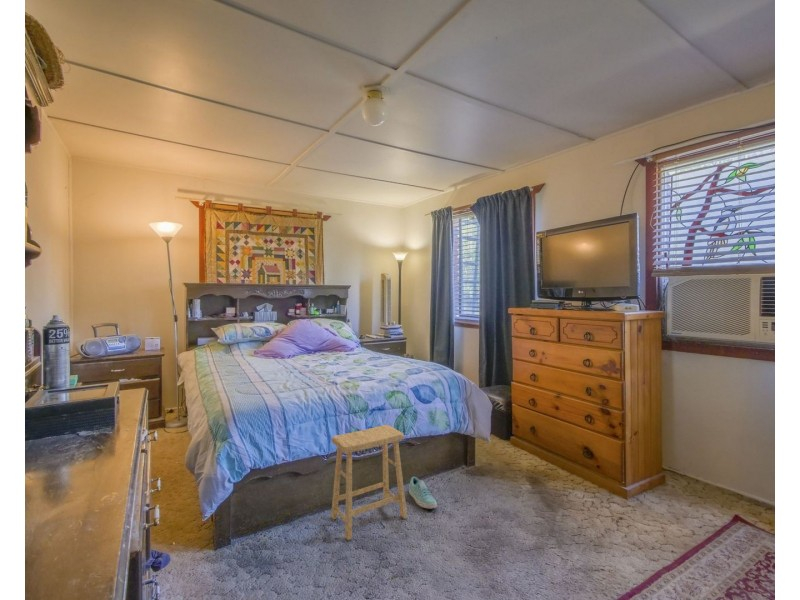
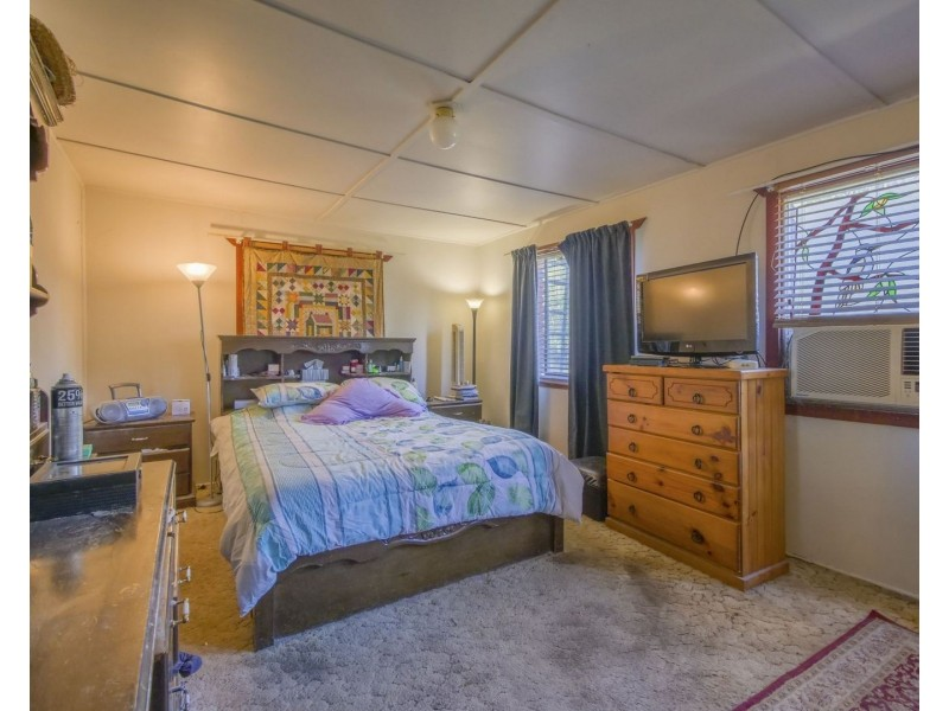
- footstool [330,424,408,541]
- sneaker [408,476,438,510]
